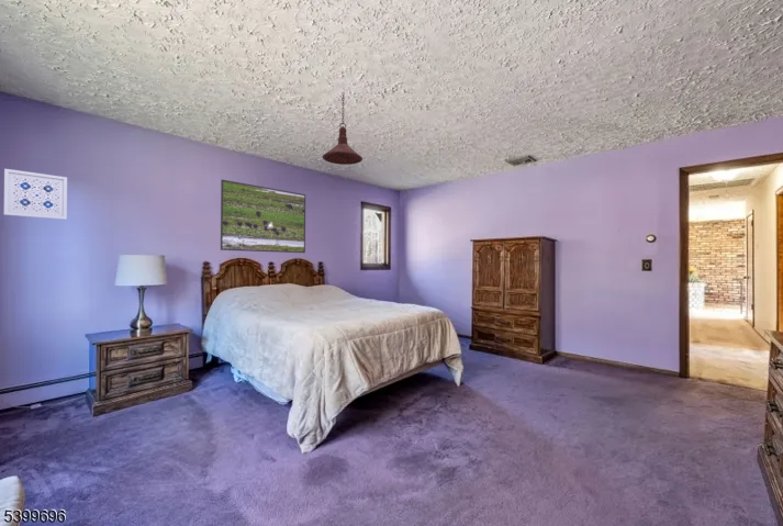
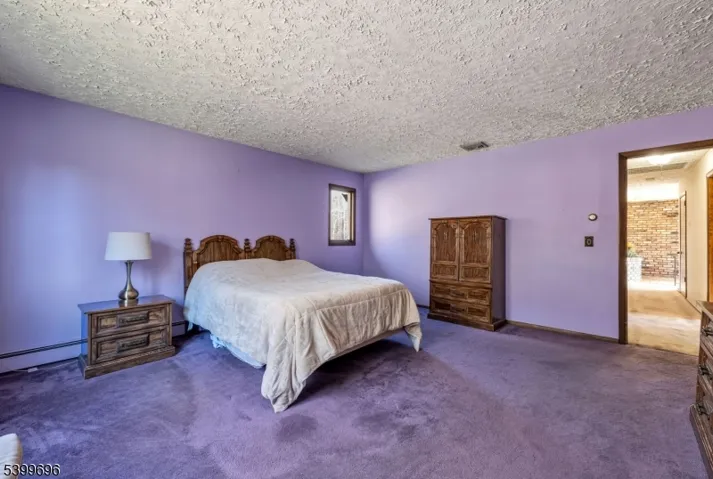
- pendant light [322,92,363,166]
- wall art [3,168,68,221]
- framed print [220,178,306,254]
